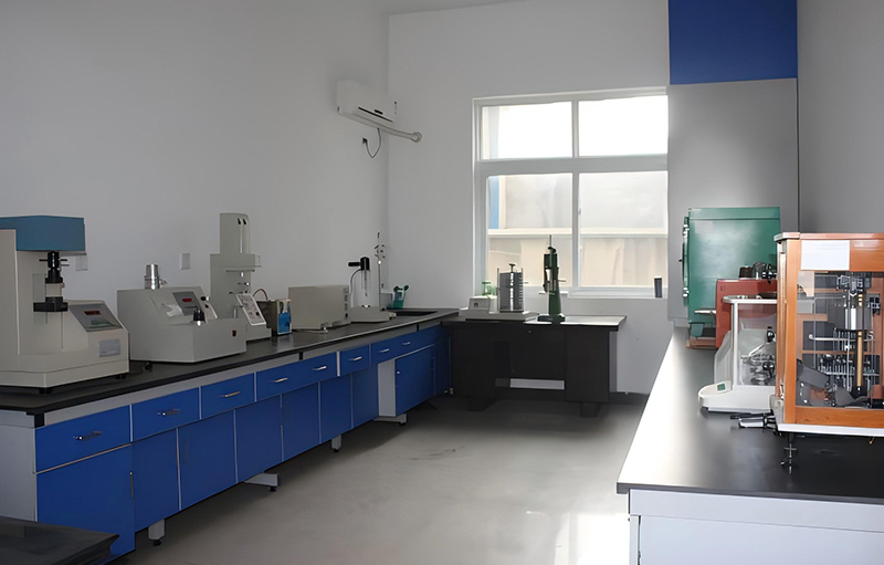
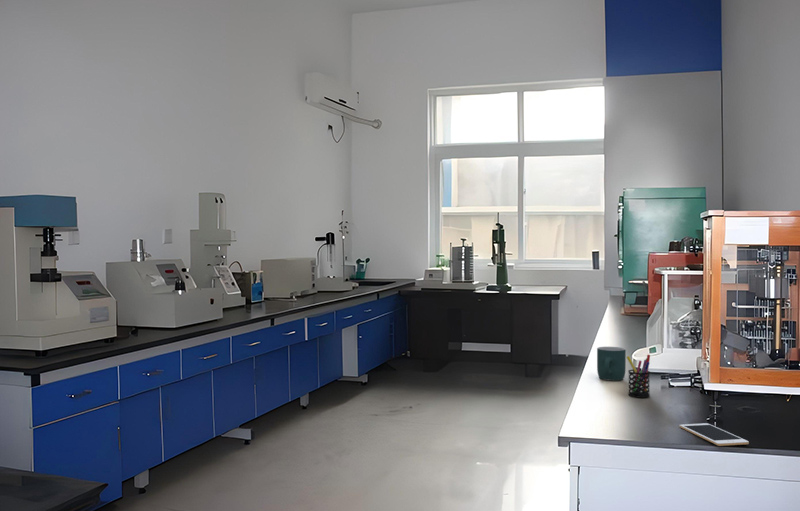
+ cell phone [679,422,750,447]
+ mug [596,346,627,382]
+ pen holder [626,354,651,399]
